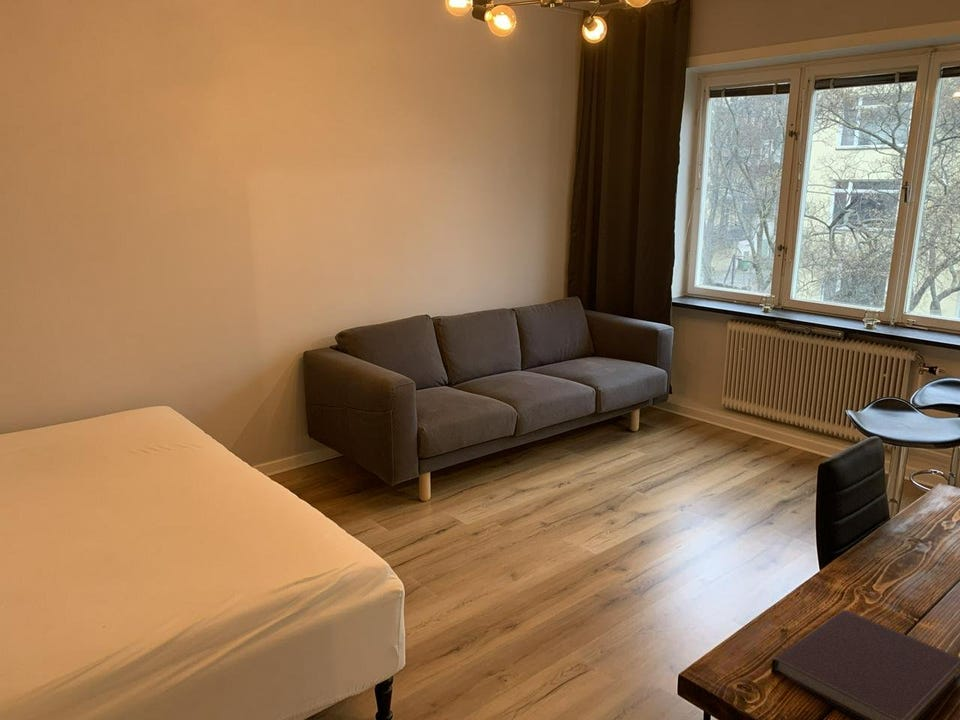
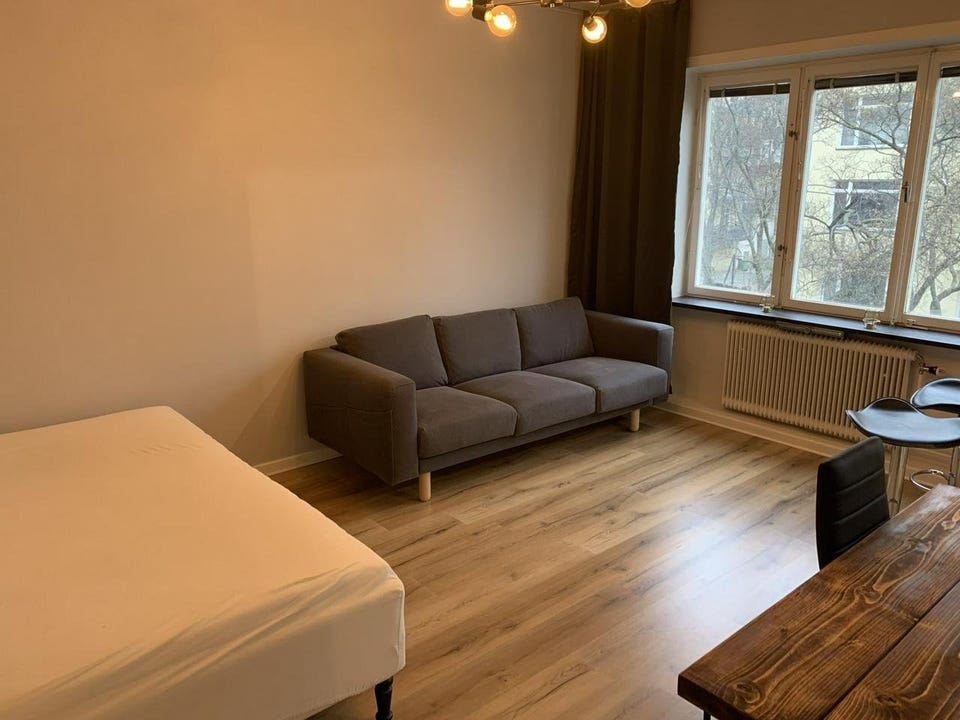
- notebook [770,609,960,720]
